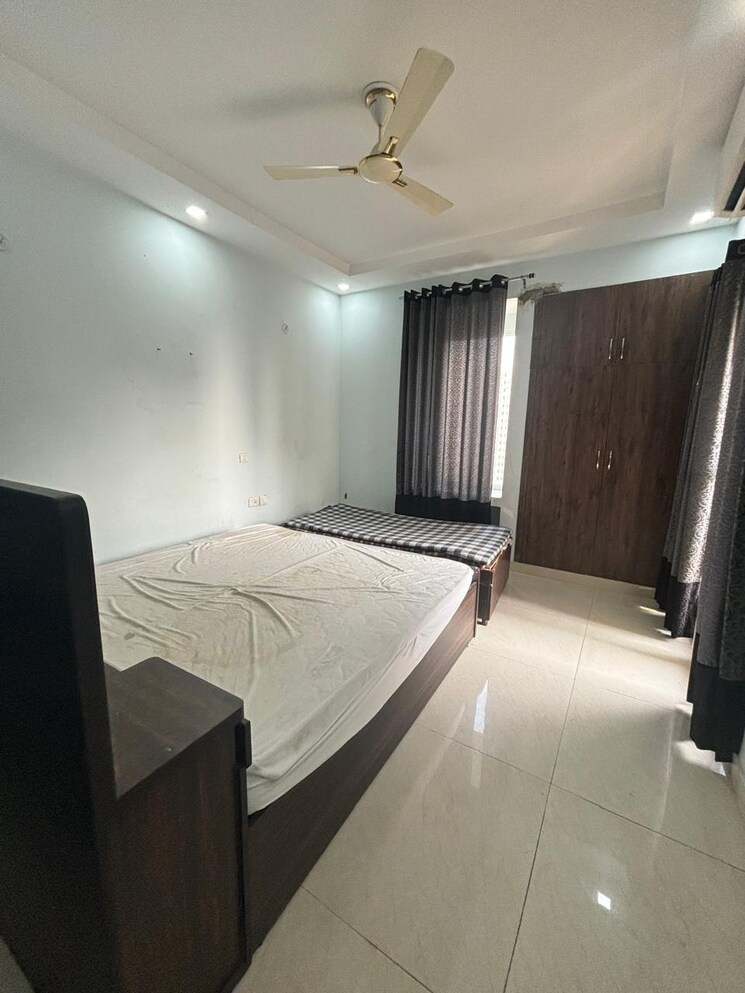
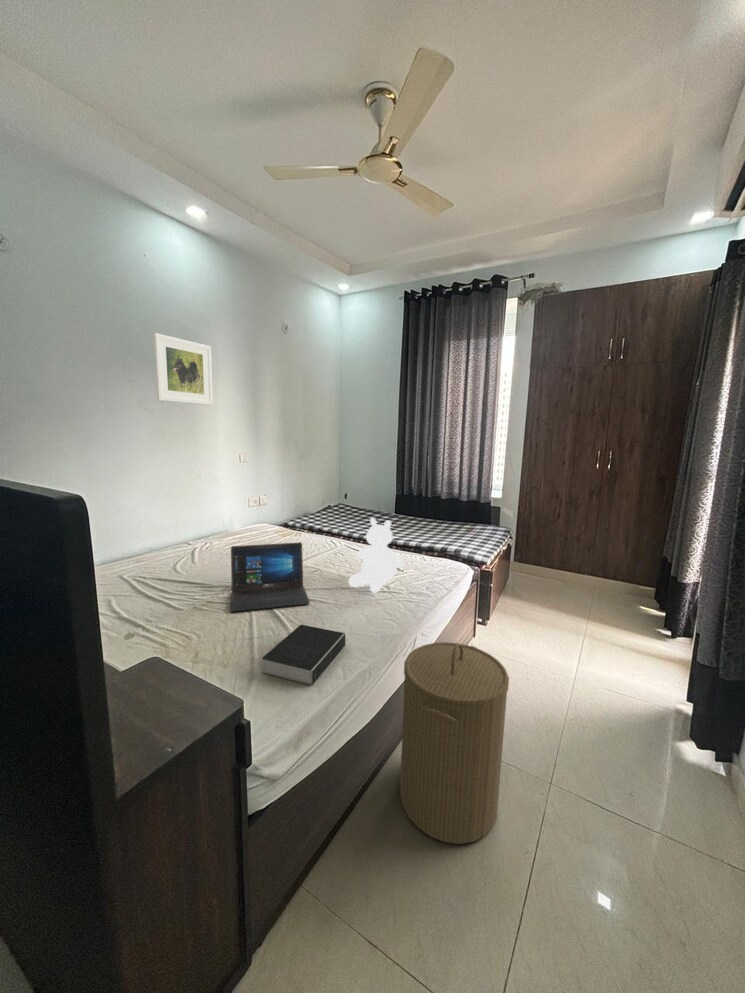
+ book [261,624,348,686]
+ laptop [229,541,311,613]
+ laundry hamper [399,641,510,845]
+ teddy bear [348,517,405,594]
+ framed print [152,332,214,406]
